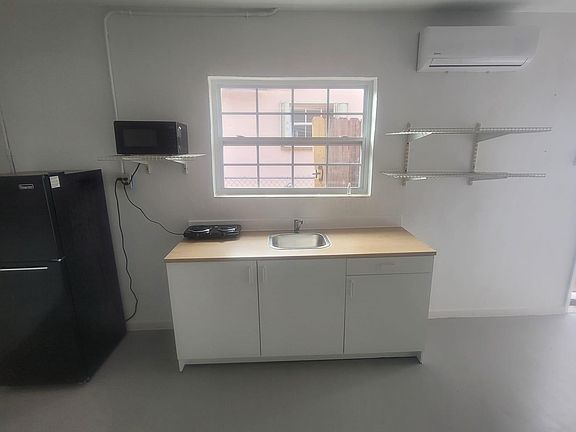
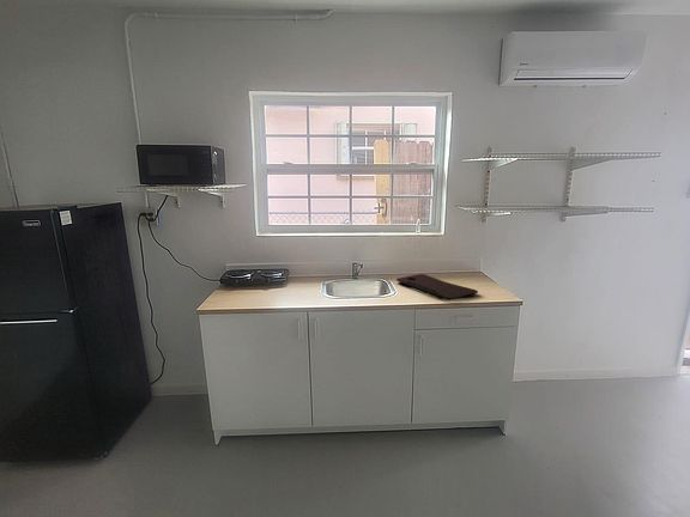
+ cutting board [395,273,479,302]
